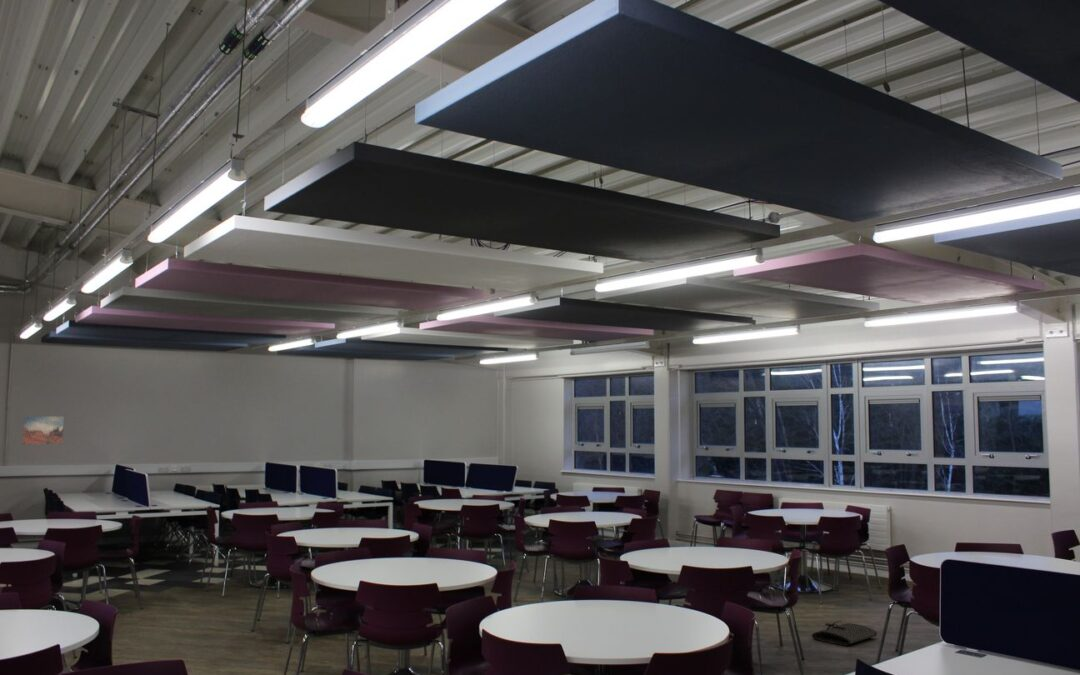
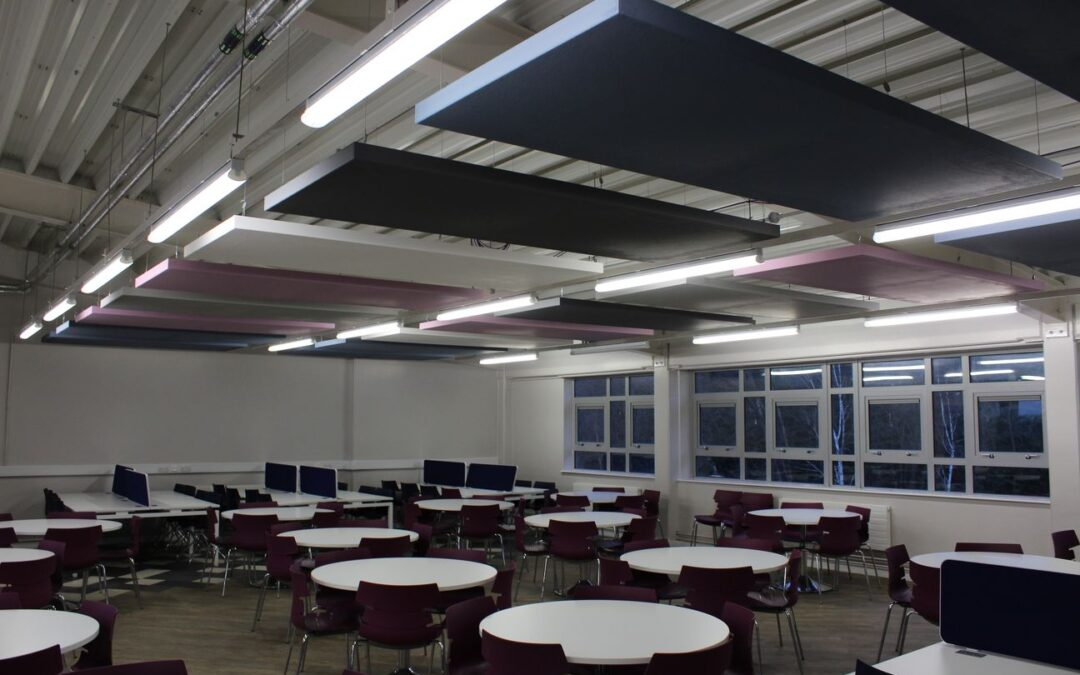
- wall art [21,416,65,446]
- tool roll [811,620,878,647]
